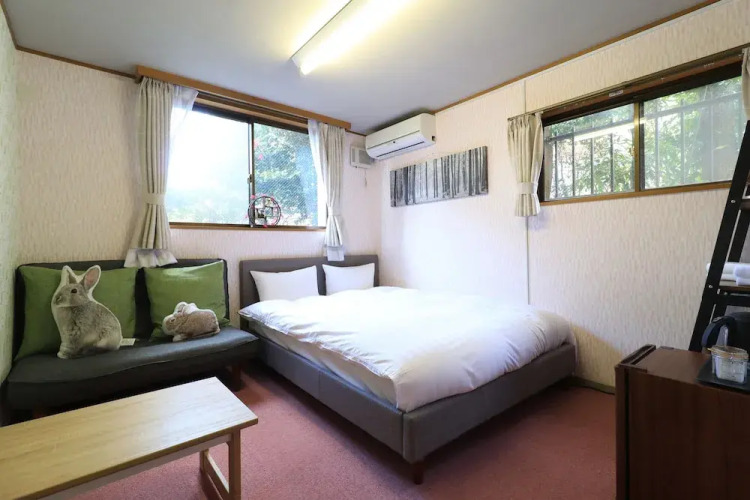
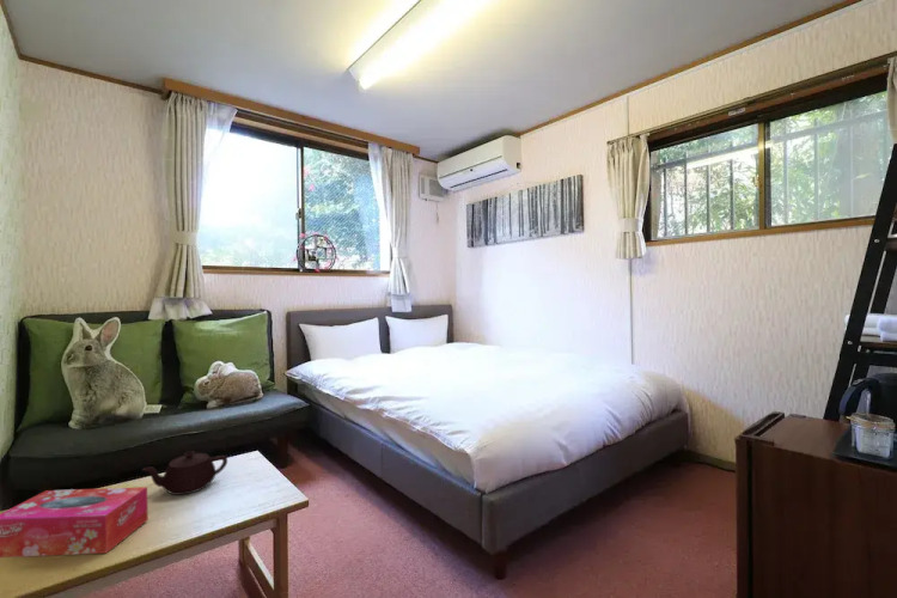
+ teapot [141,450,228,496]
+ tissue box [0,486,150,559]
